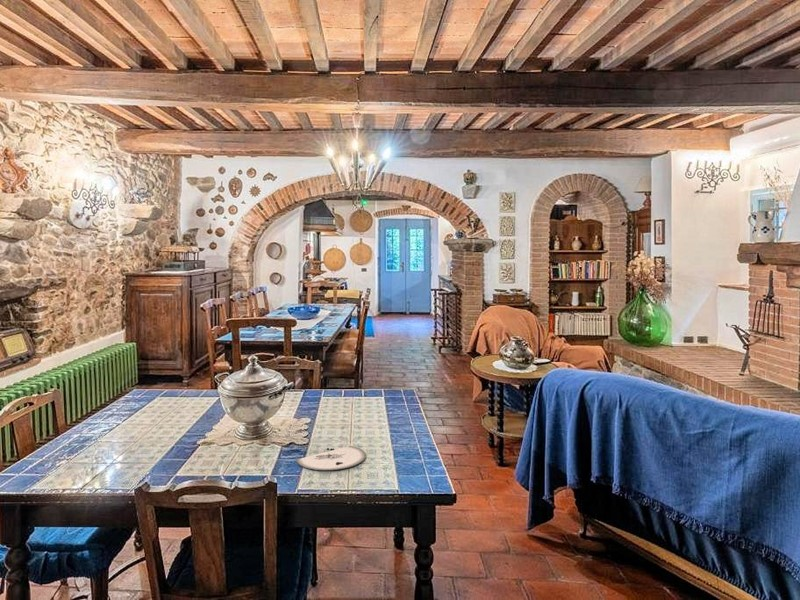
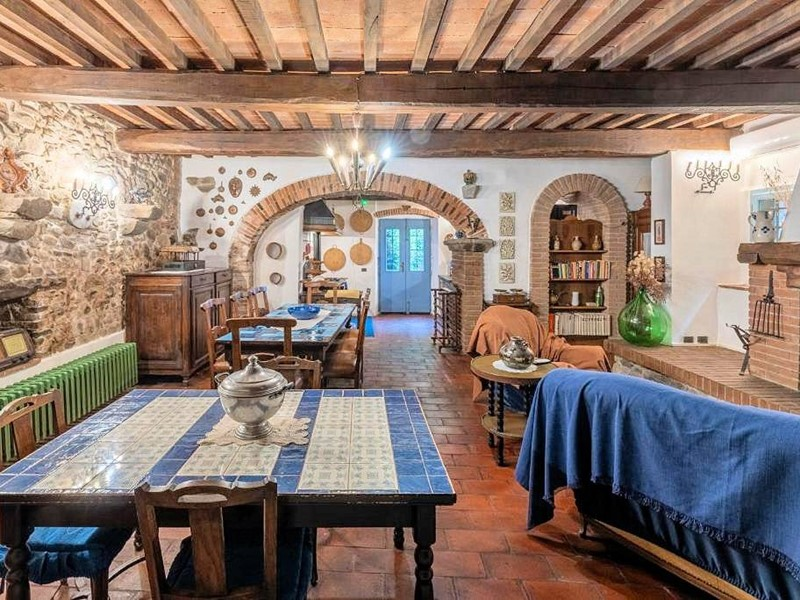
- plate [295,445,367,471]
